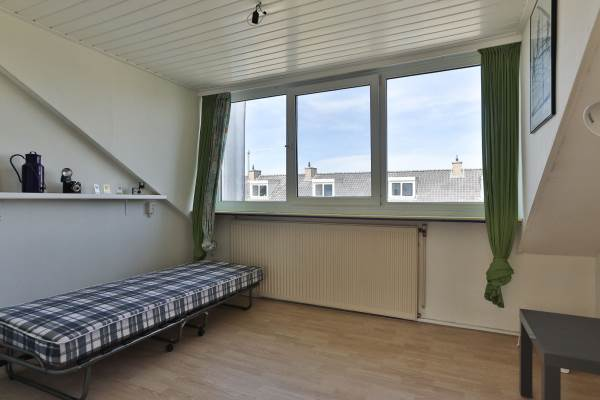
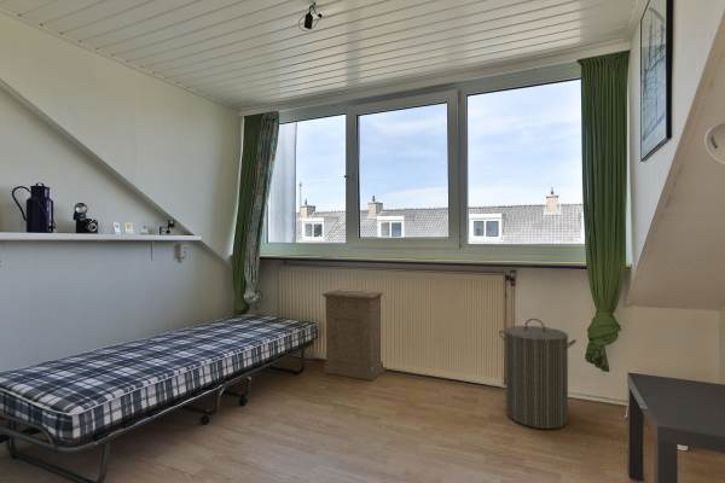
+ cabinet [321,289,387,382]
+ laundry hamper [498,318,578,430]
